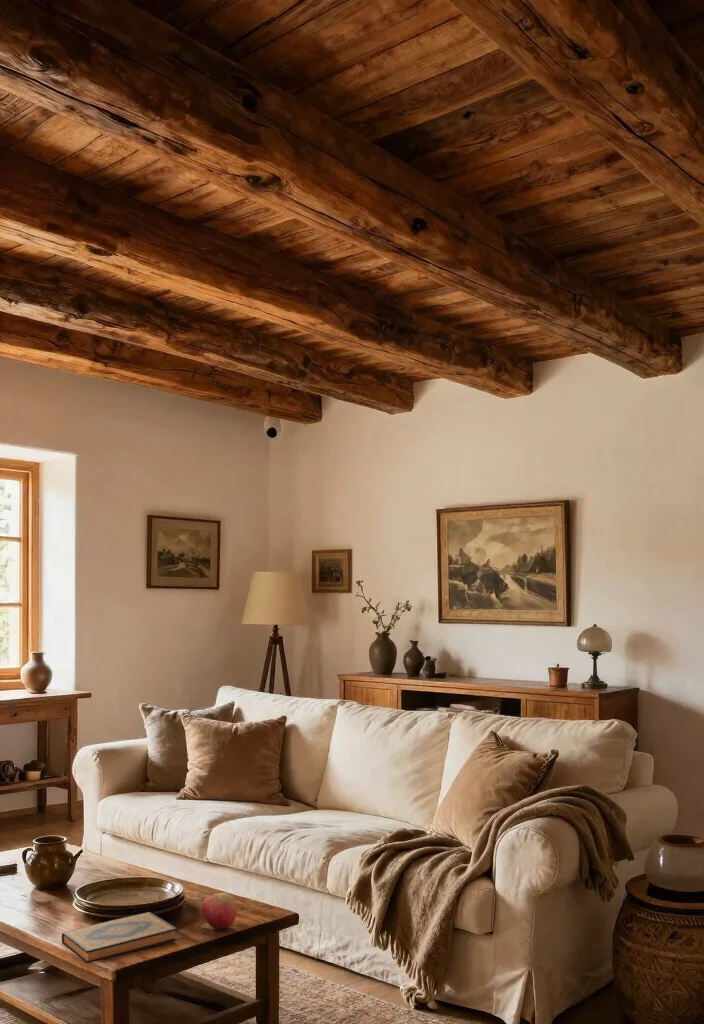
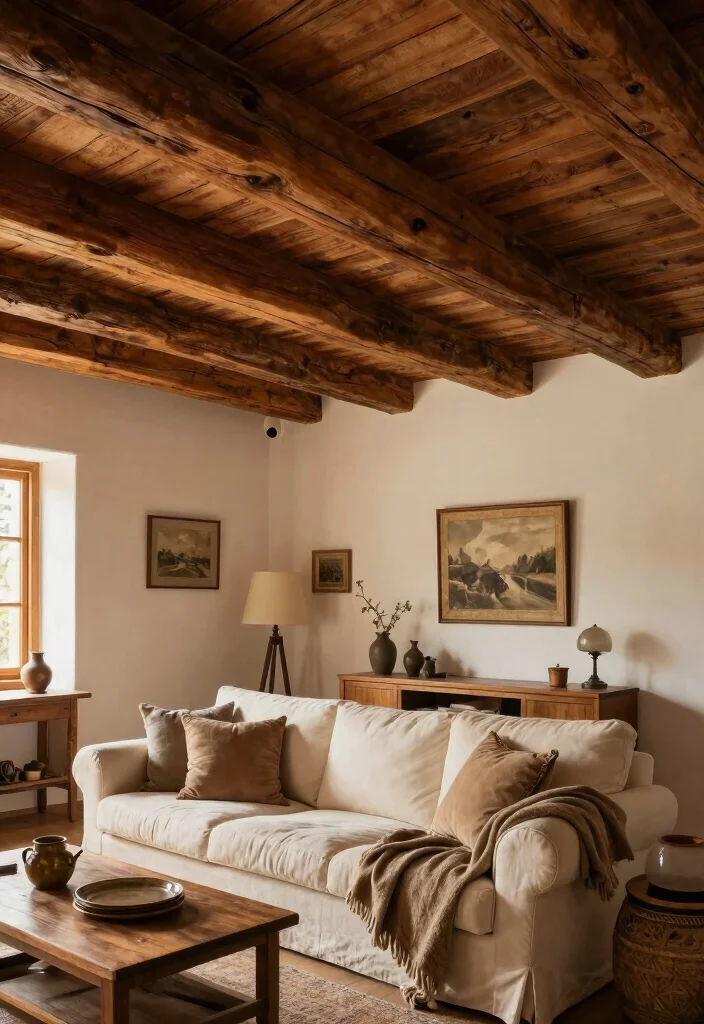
- hardback book [61,911,178,964]
- apple [201,891,238,930]
